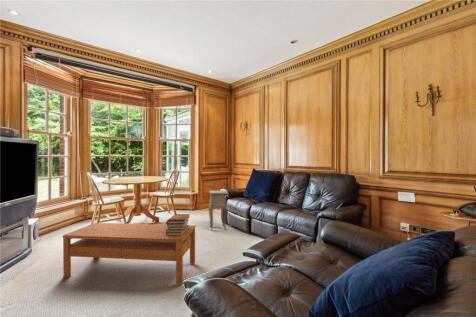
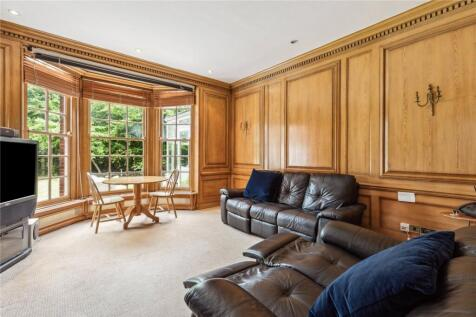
- side table [207,190,229,233]
- coffee table [62,222,196,285]
- book stack [165,213,191,235]
